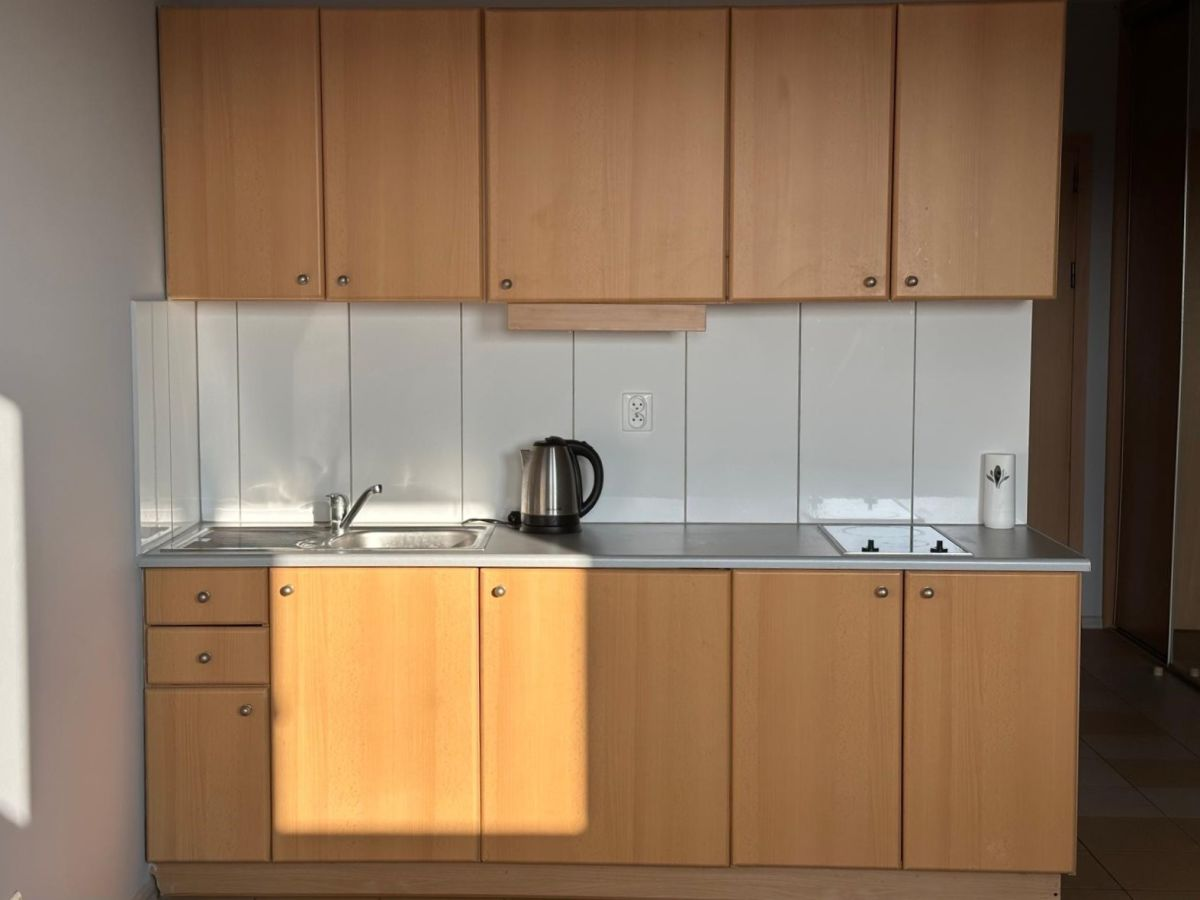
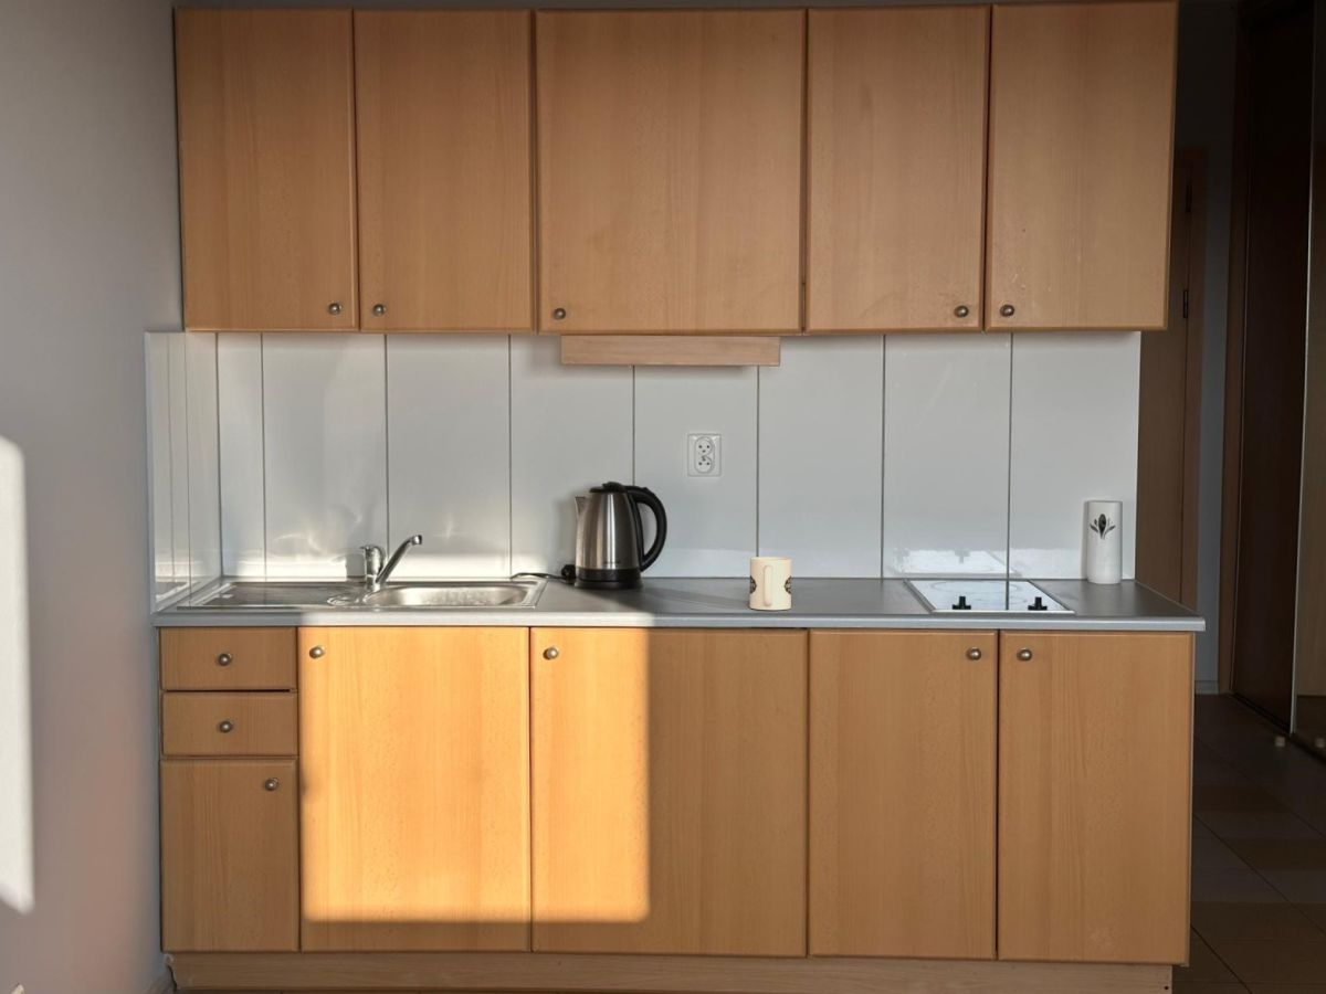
+ mug [748,556,792,611]
